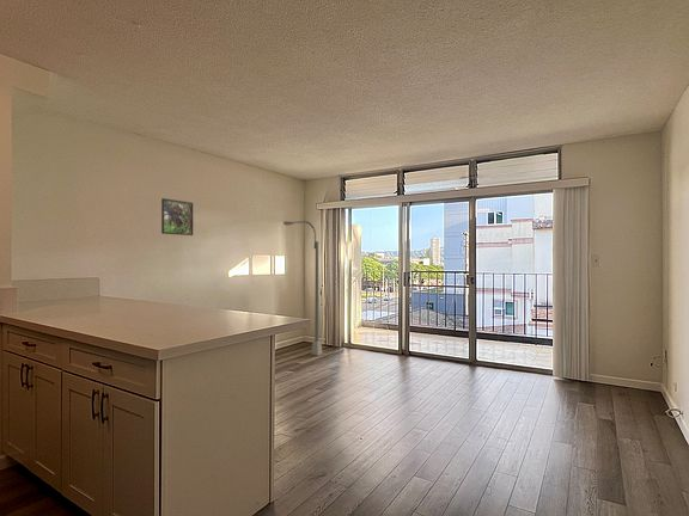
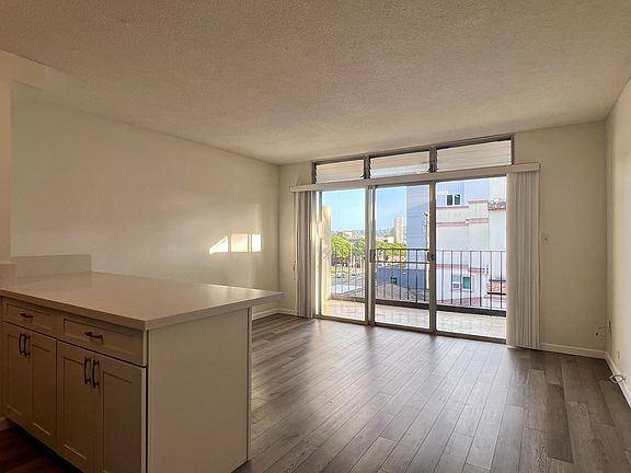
- floor lamp [282,220,323,357]
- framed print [160,197,194,236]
